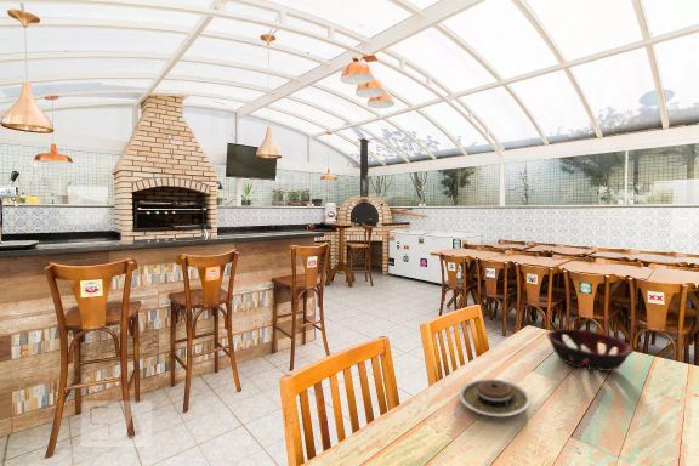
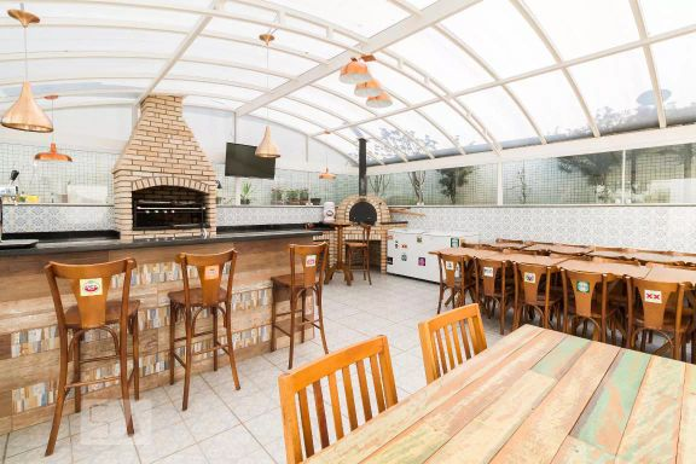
- decorative bowl [546,328,635,373]
- plate [459,377,532,419]
